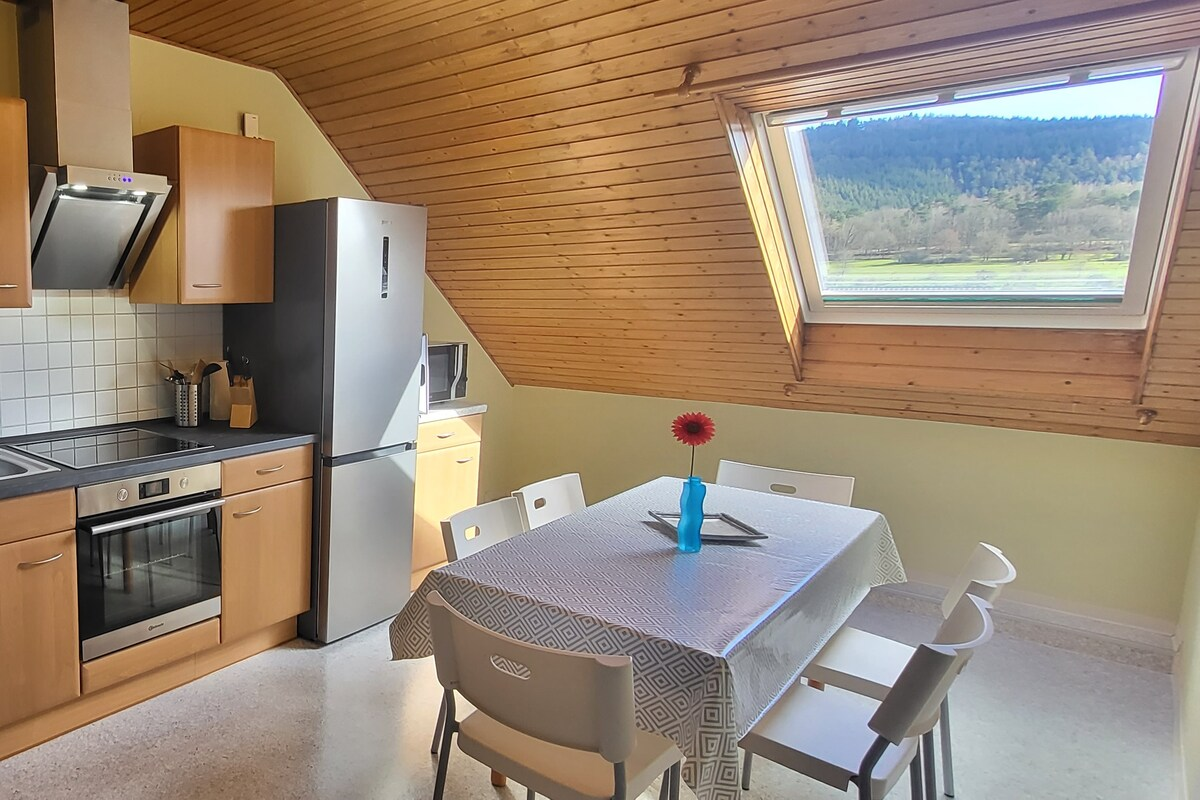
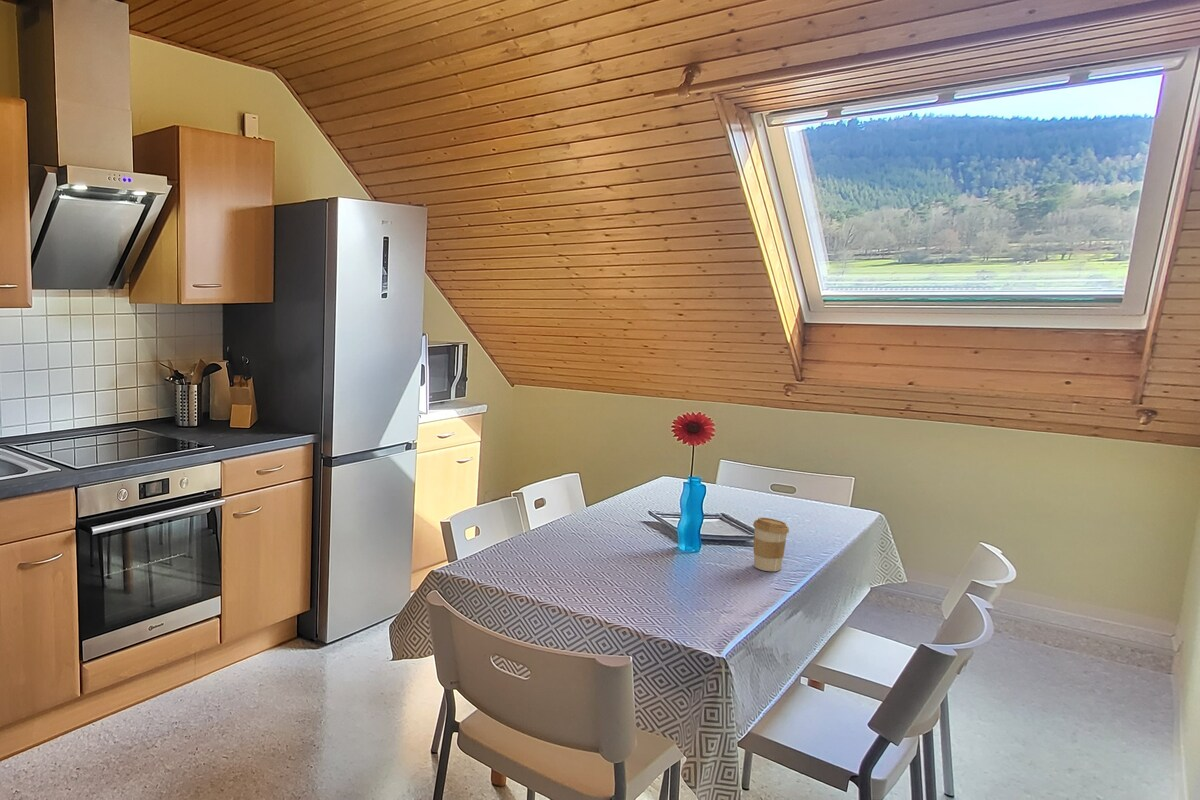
+ coffee cup [752,517,790,572]
